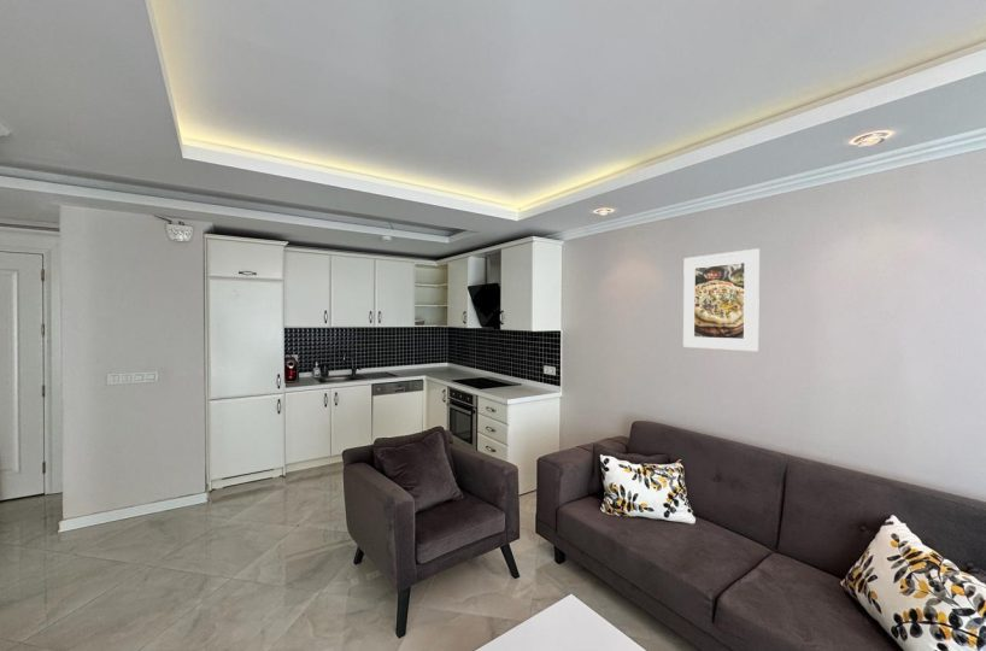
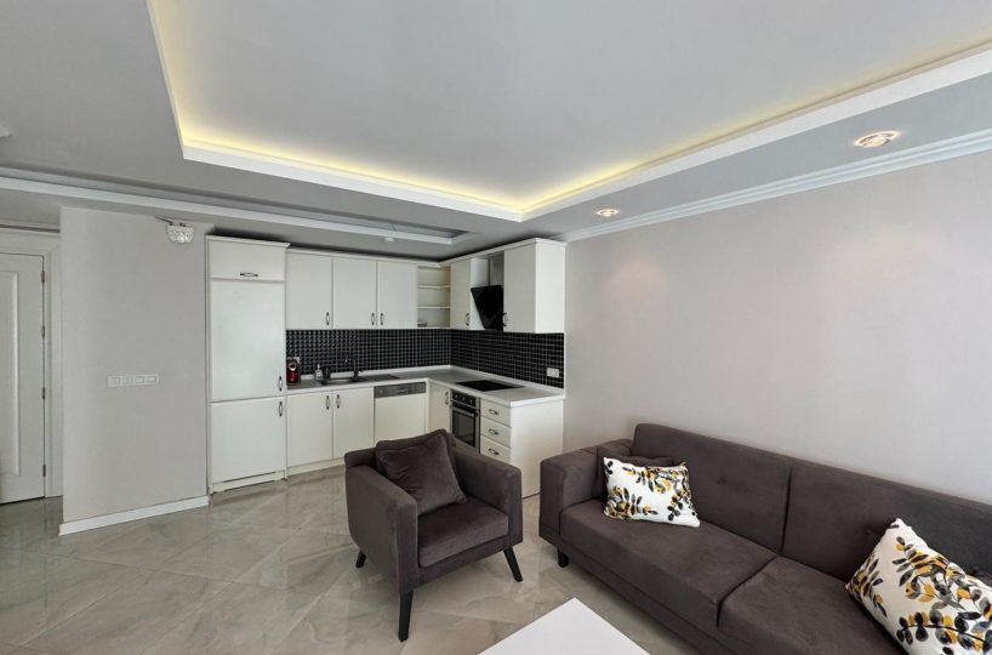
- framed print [682,248,761,352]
